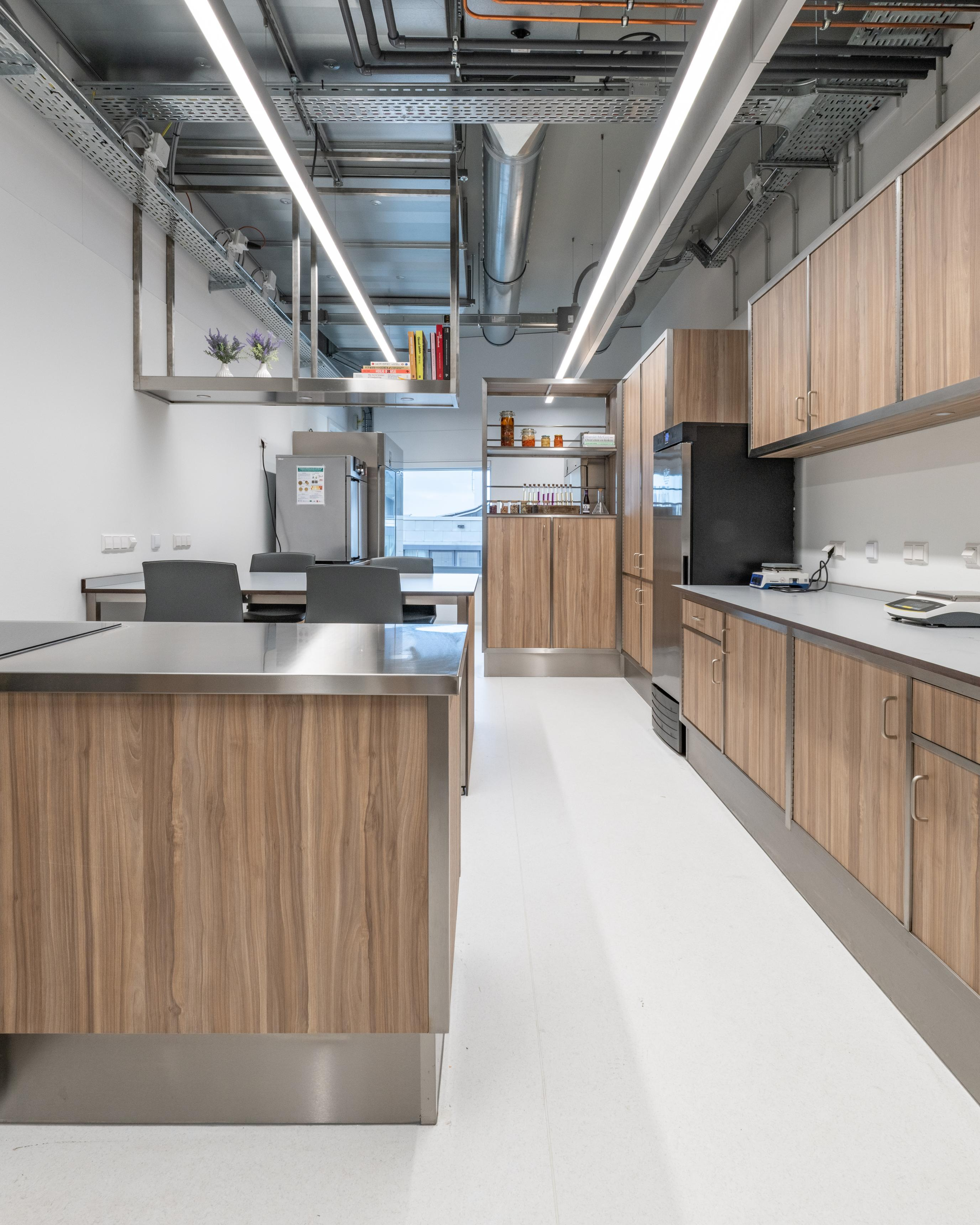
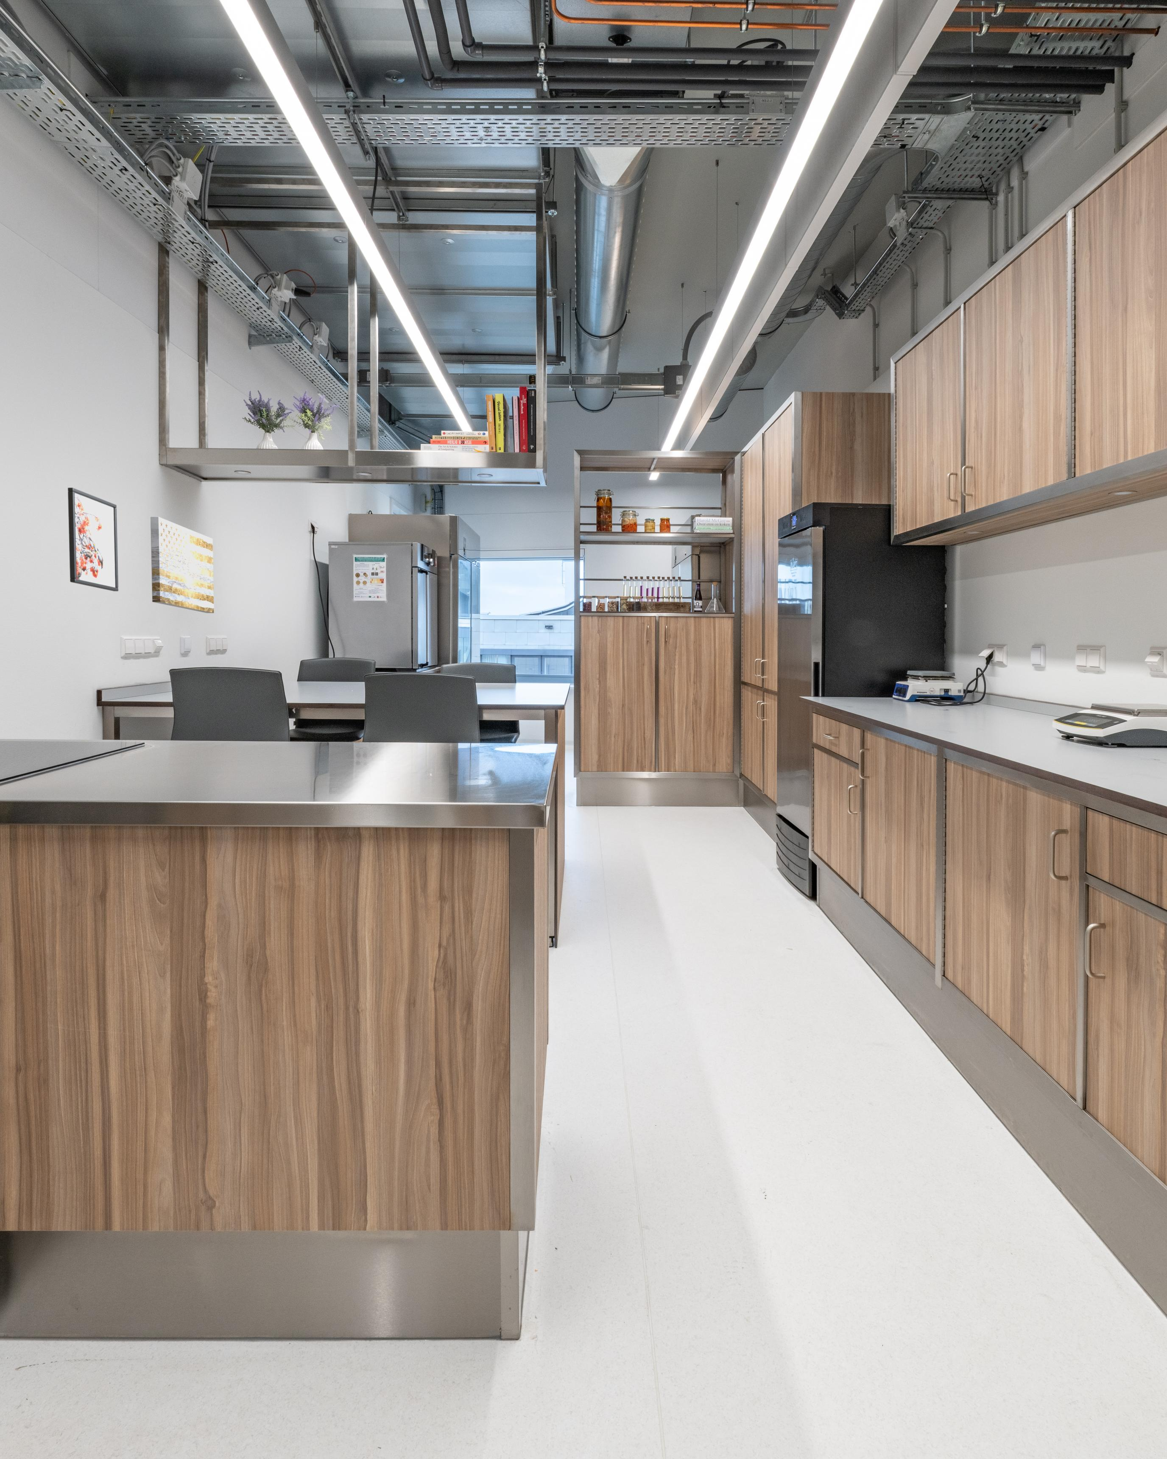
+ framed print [68,487,119,592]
+ wall art [150,516,214,613]
